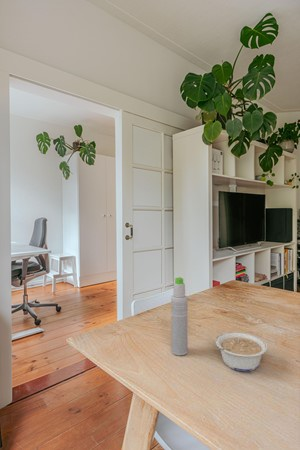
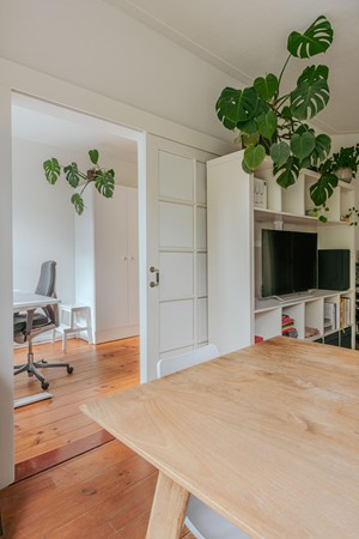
- legume [212,331,268,372]
- bottle [170,276,189,356]
